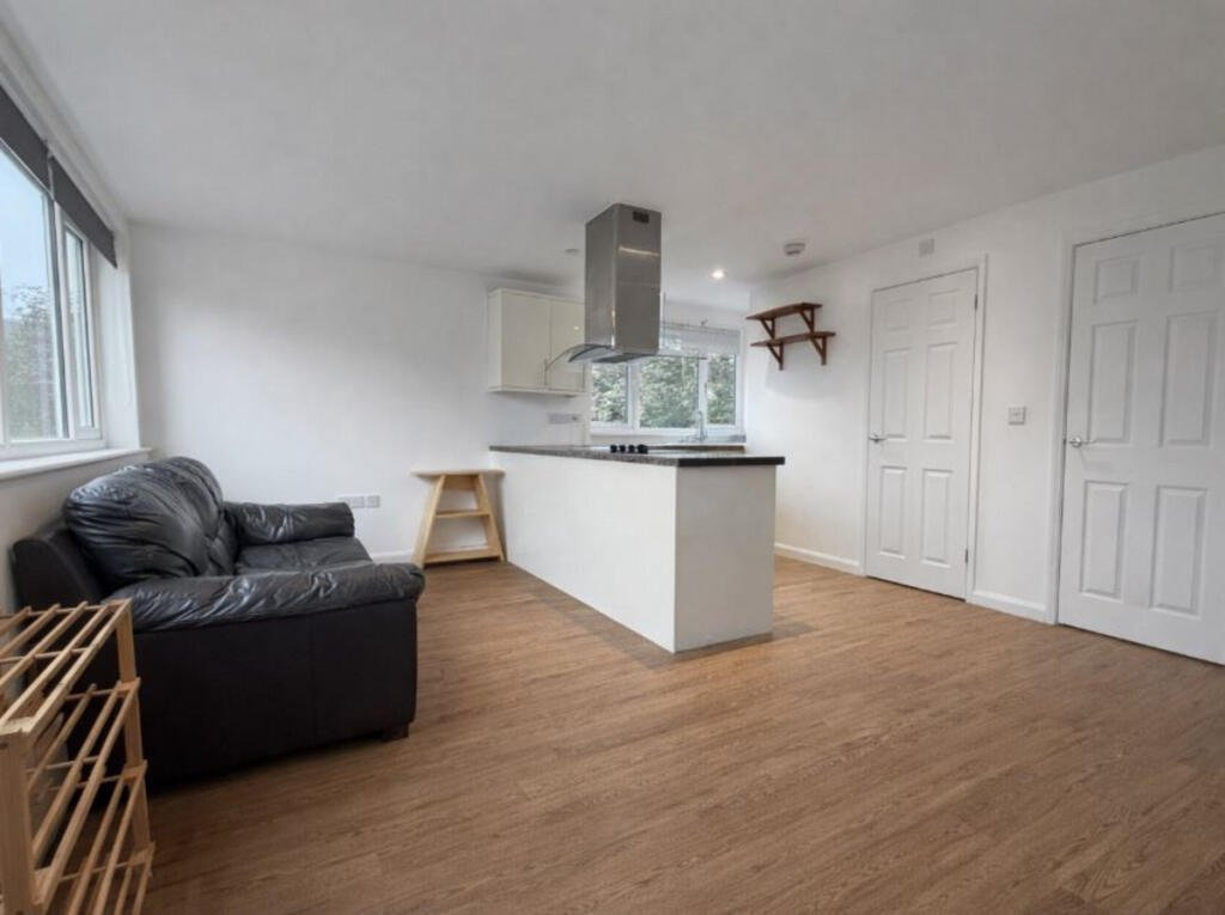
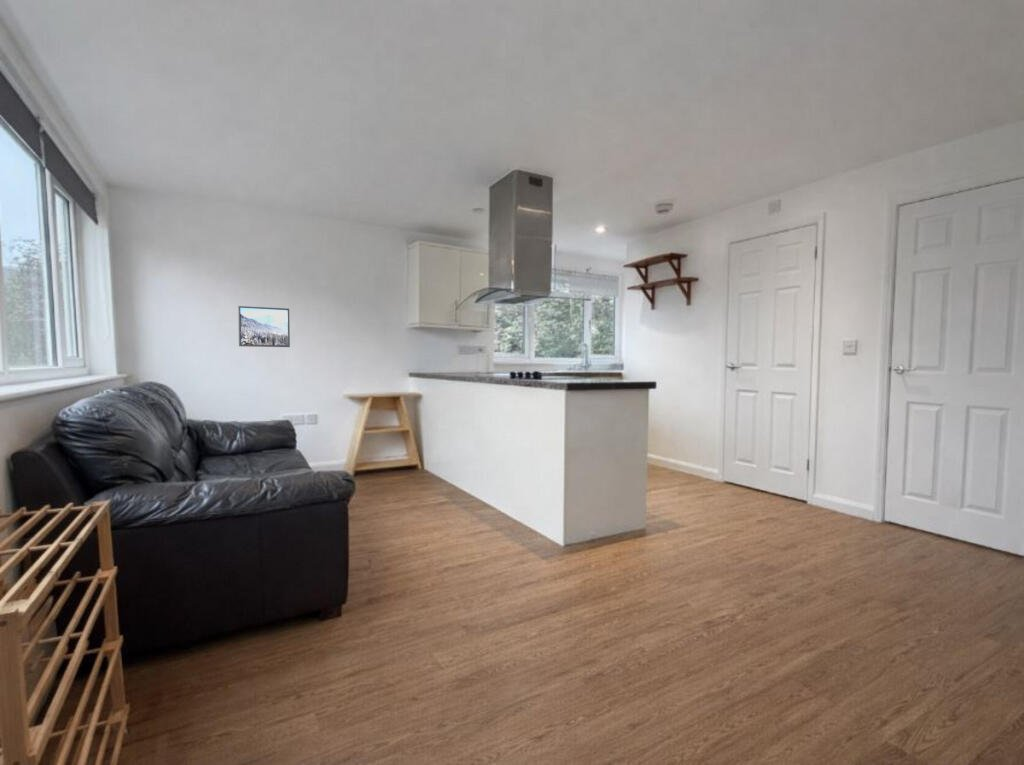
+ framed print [237,305,291,348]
